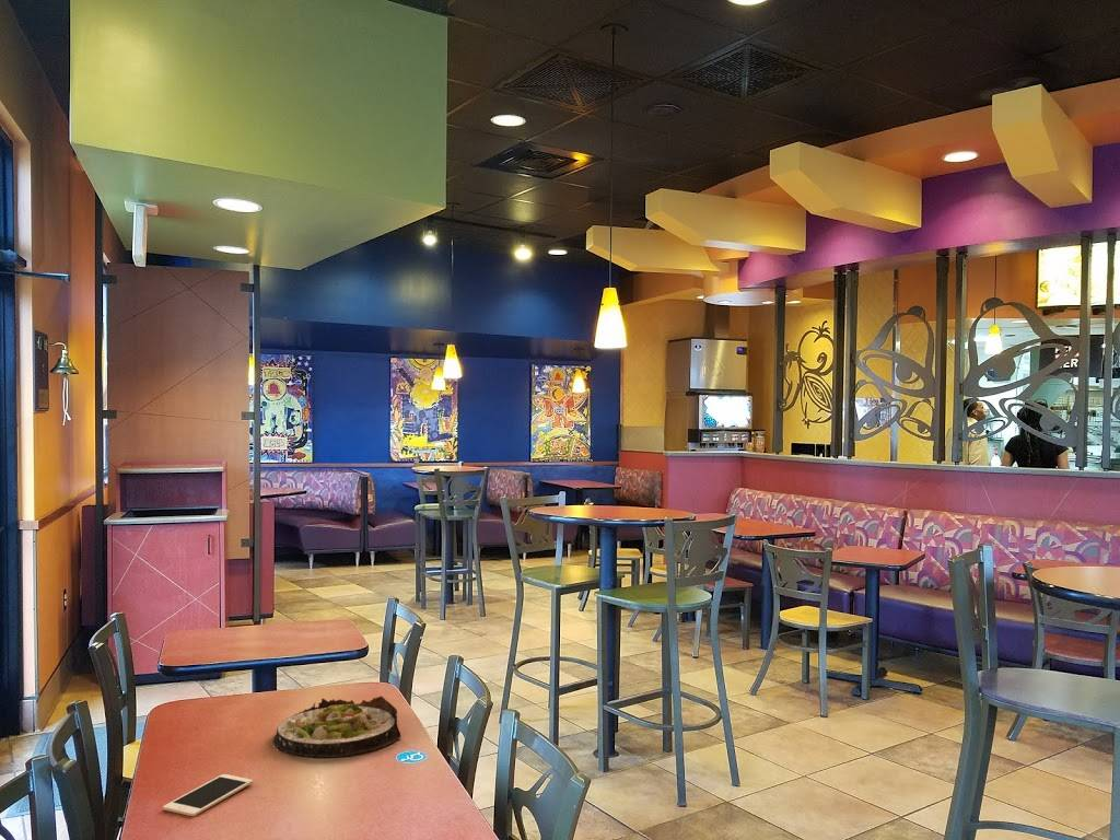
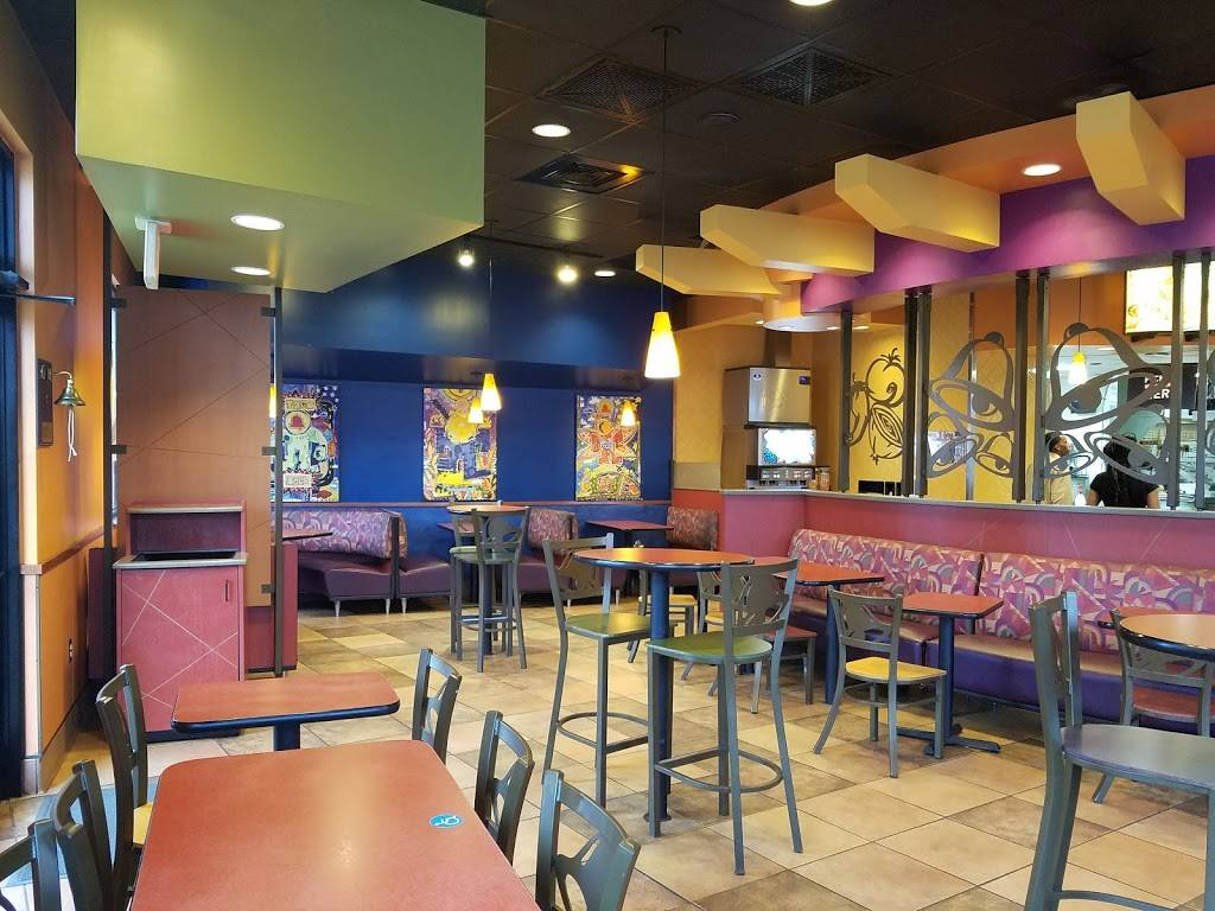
- cell phone [162,773,254,817]
- salad plate [272,696,402,758]
